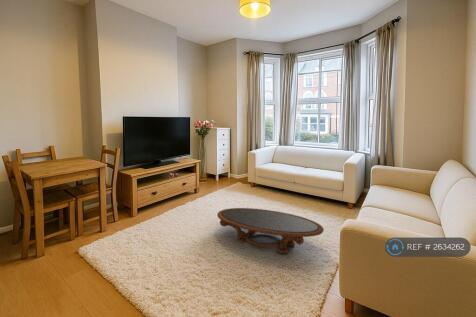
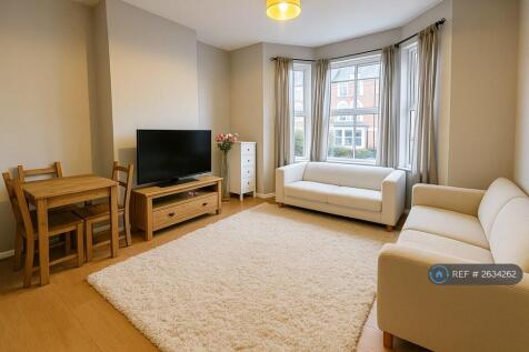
- coffee table [216,207,325,254]
